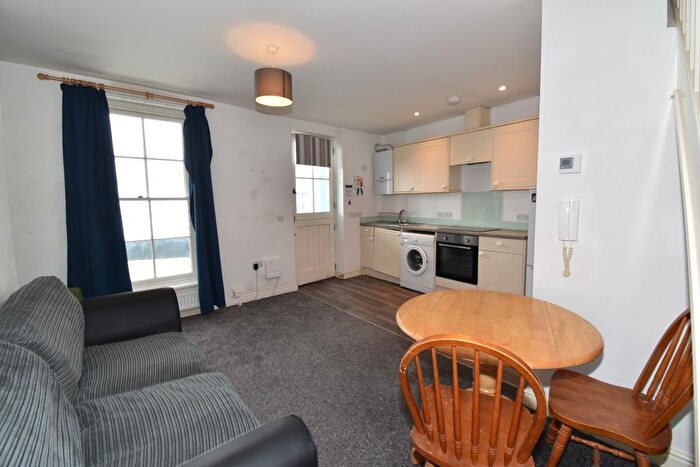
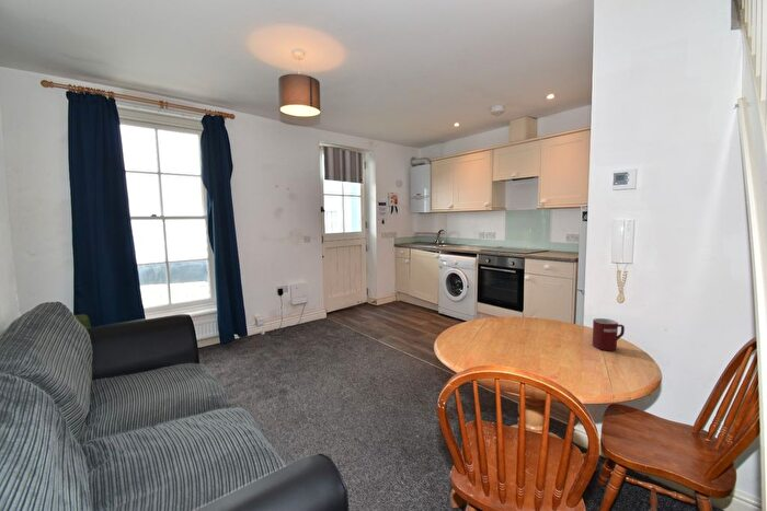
+ mug [592,317,626,351]
